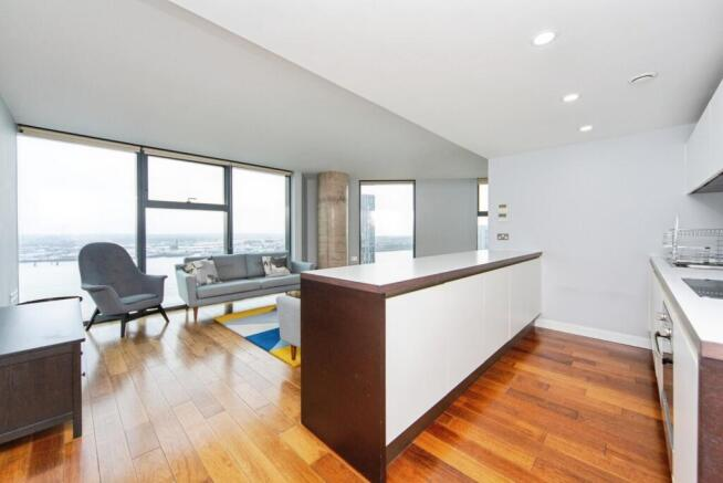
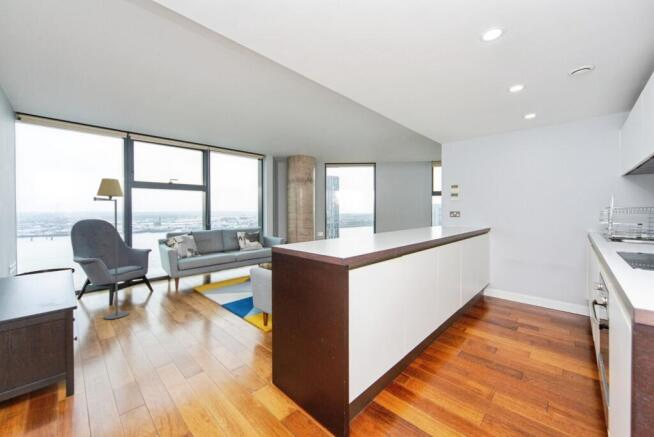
+ floor lamp [93,177,130,320]
